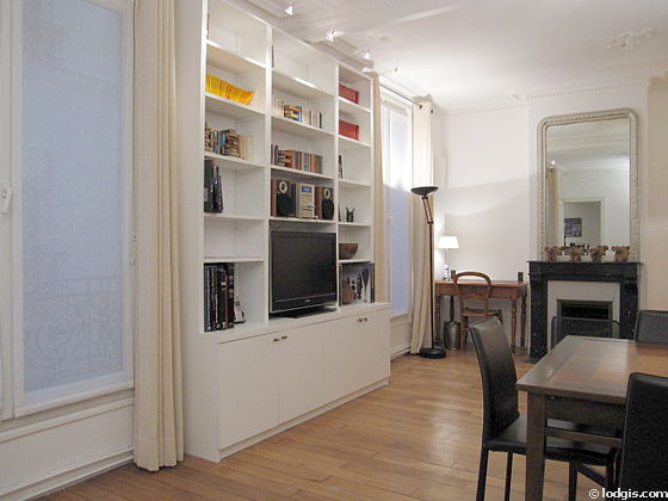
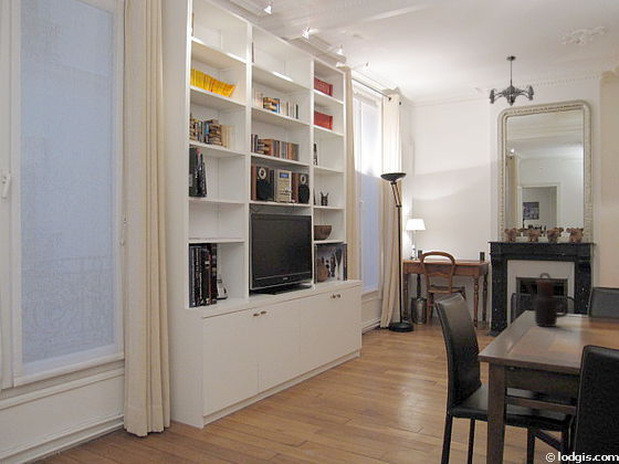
+ chandelier [489,55,535,107]
+ teapot [523,272,569,328]
